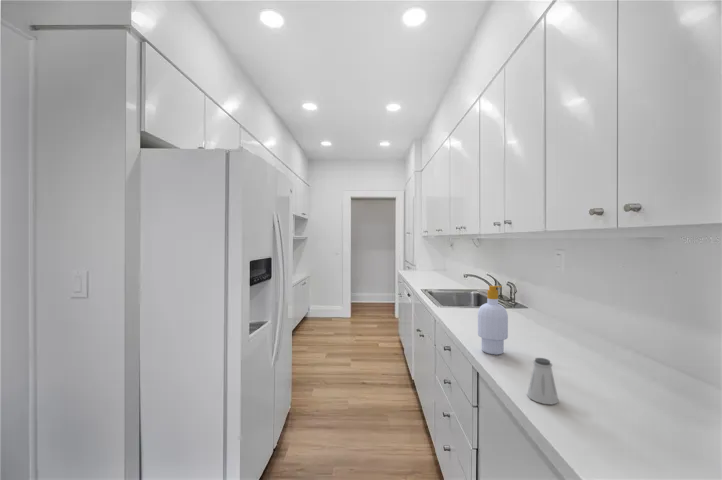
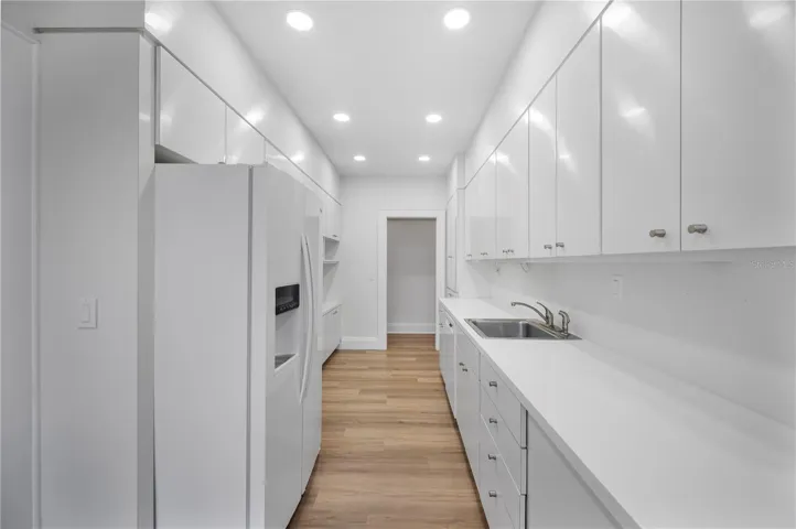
- saltshaker [526,357,559,405]
- soap bottle [477,285,509,356]
